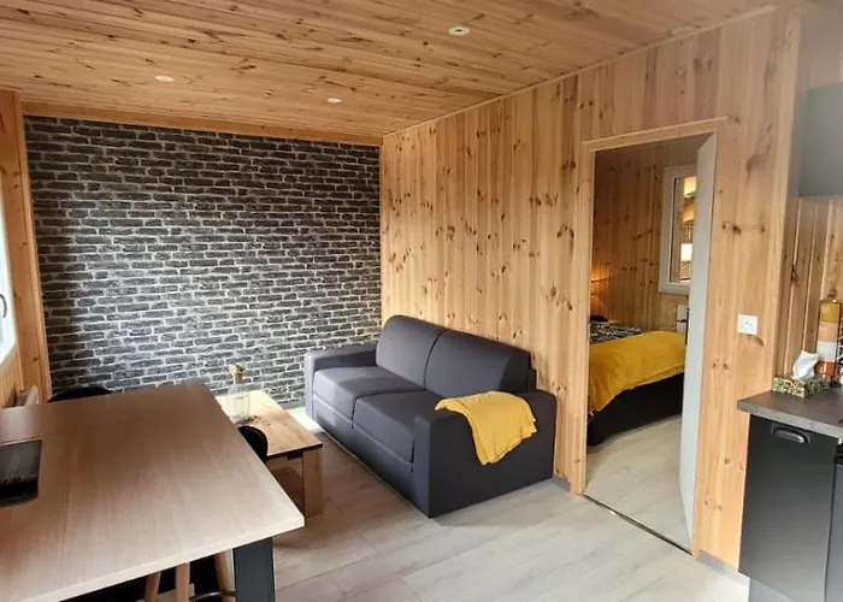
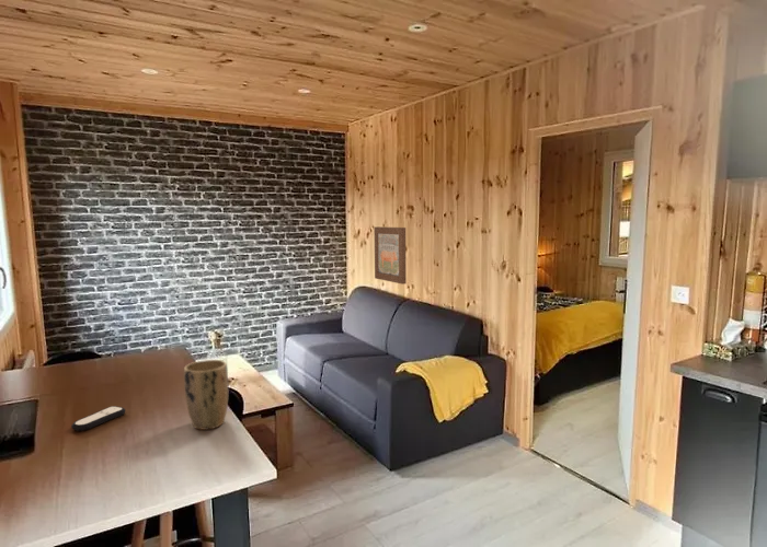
+ remote control [70,405,126,432]
+ wall art [373,225,408,286]
+ plant pot [183,359,230,431]
